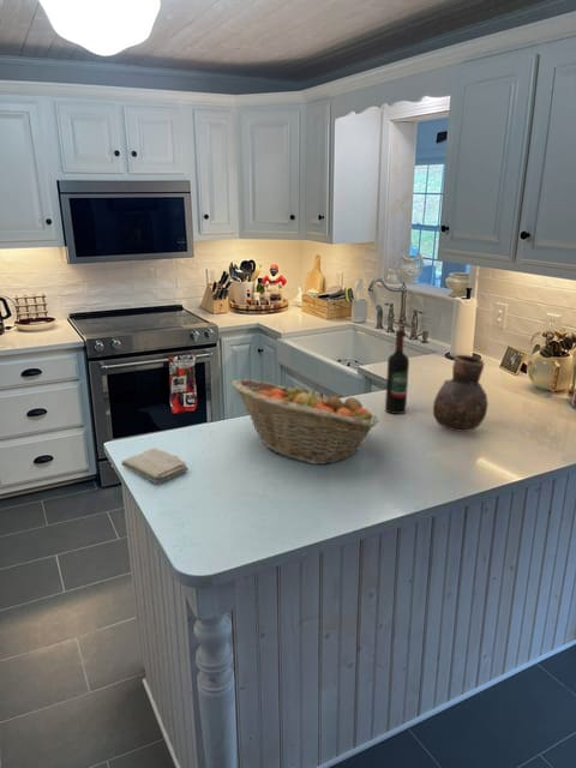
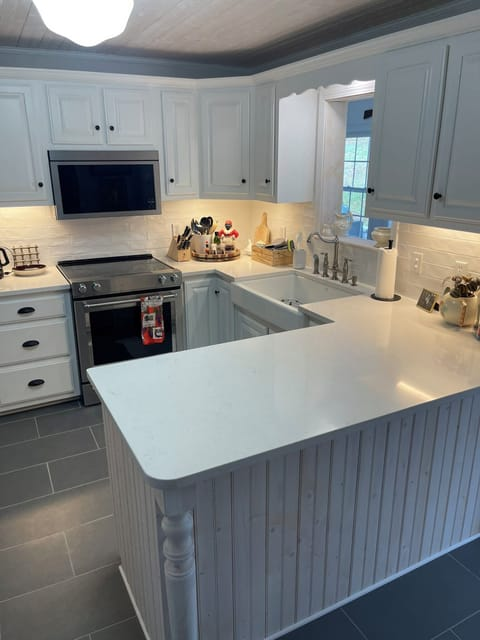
- fruit basket [230,378,380,466]
- wine bottle [384,329,410,415]
- washcloth [120,446,190,485]
- vase [432,354,490,433]
